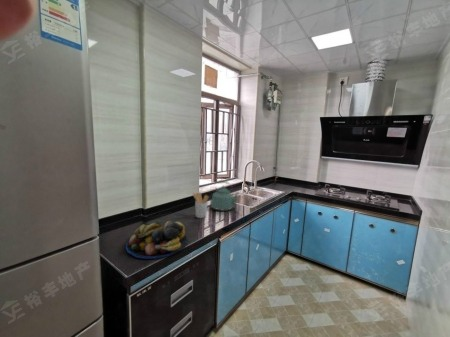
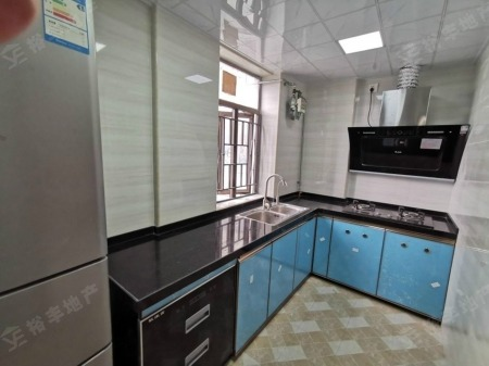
- utensil holder [192,192,210,219]
- fruit bowl [125,220,188,260]
- kettle [210,179,240,212]
